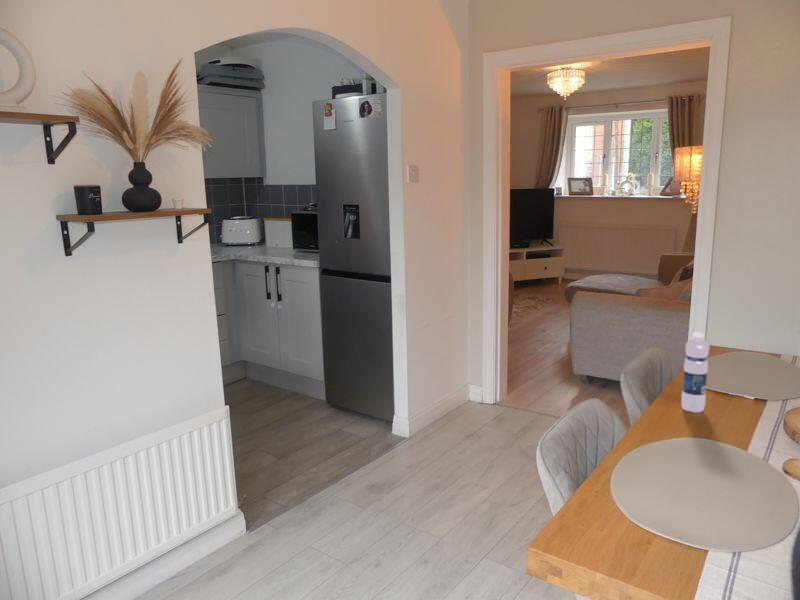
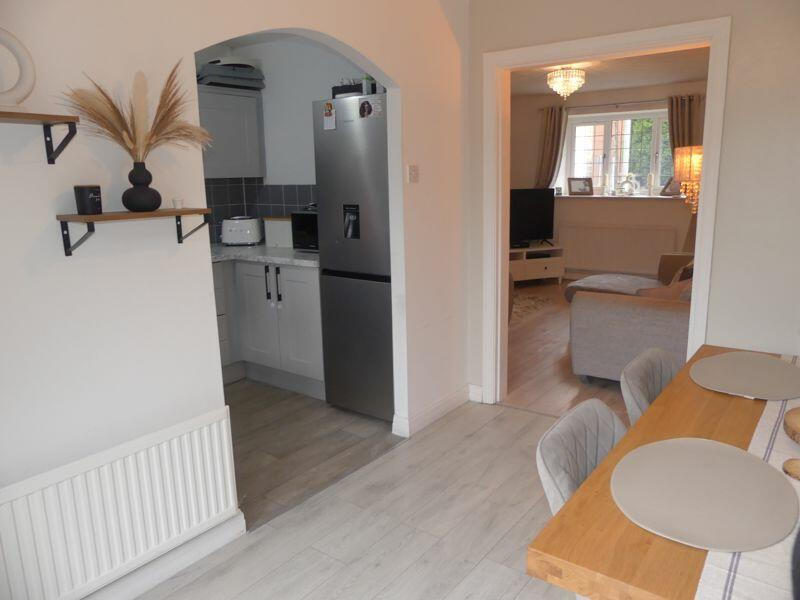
- water bottle [680,332,710,413]
